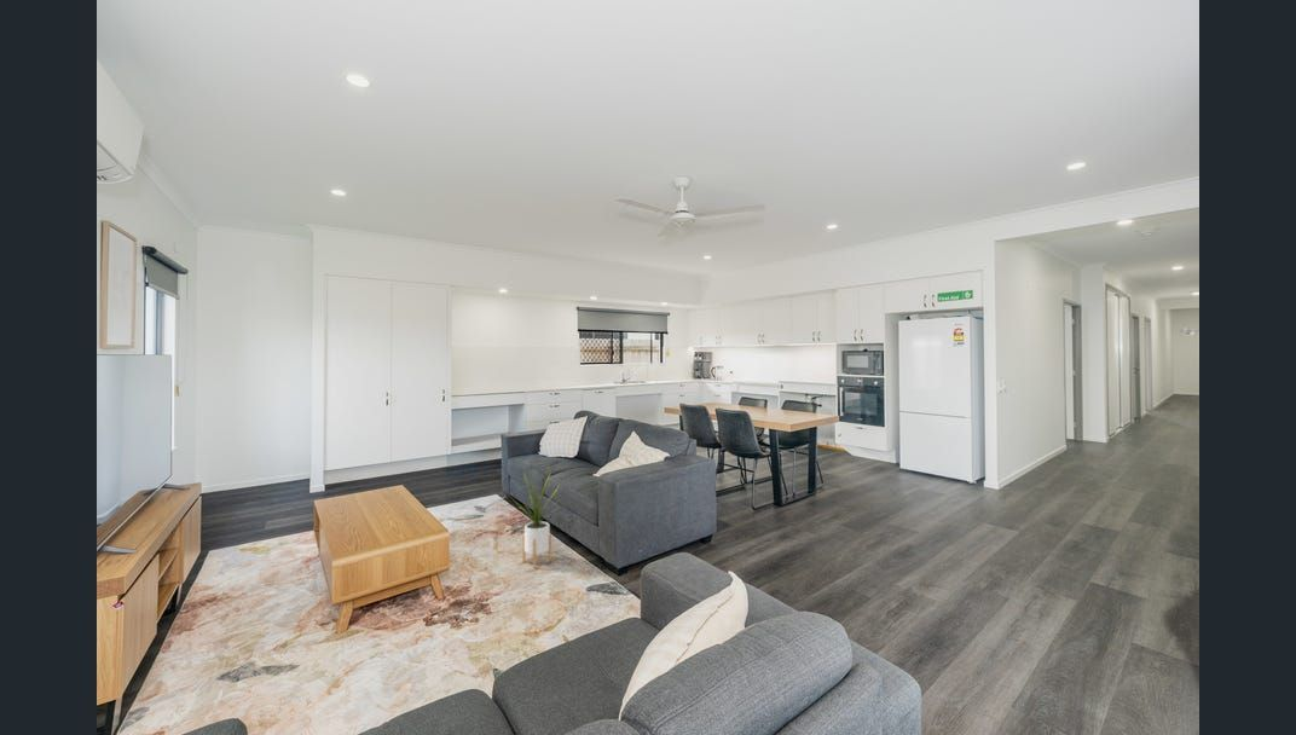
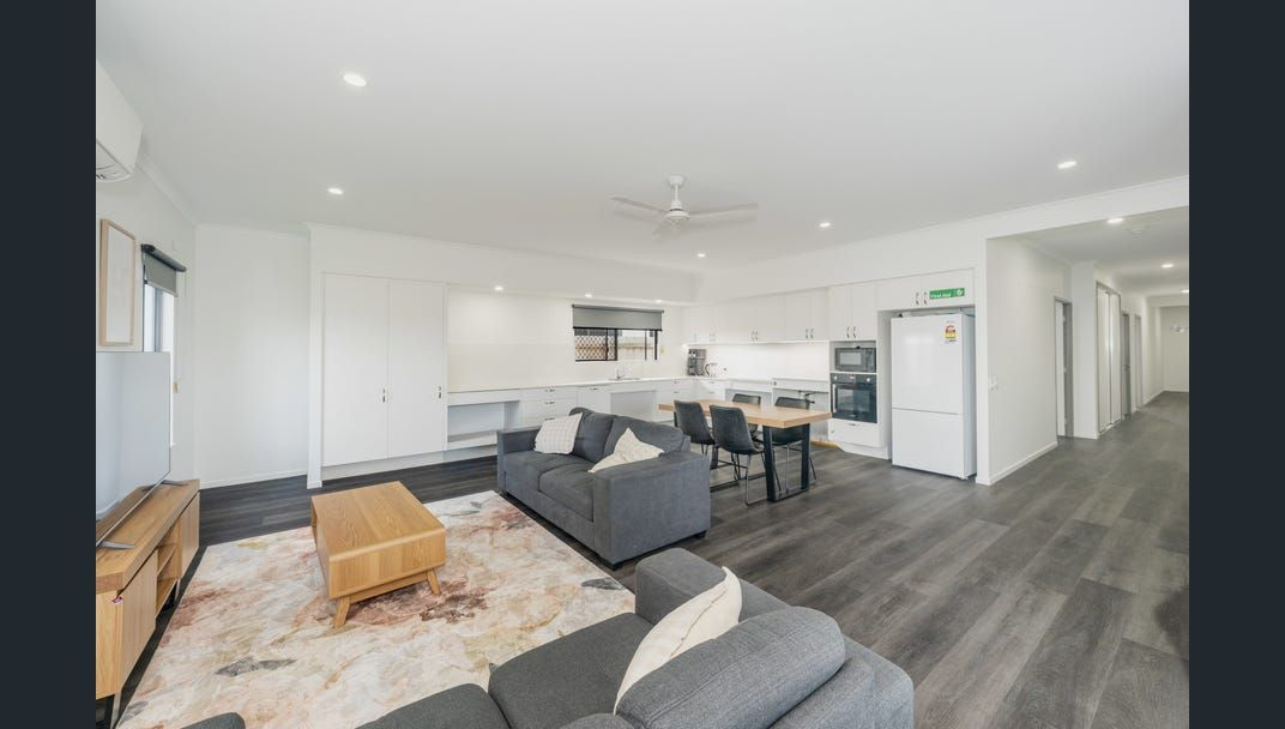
- house plant [511,465,562,569]
